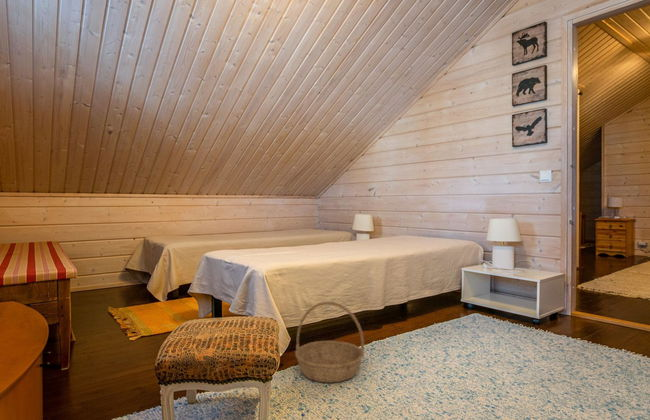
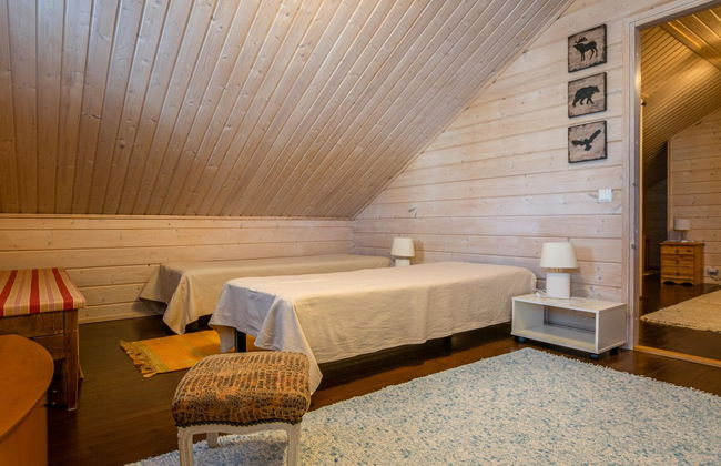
- basket [294,301,365,384]
